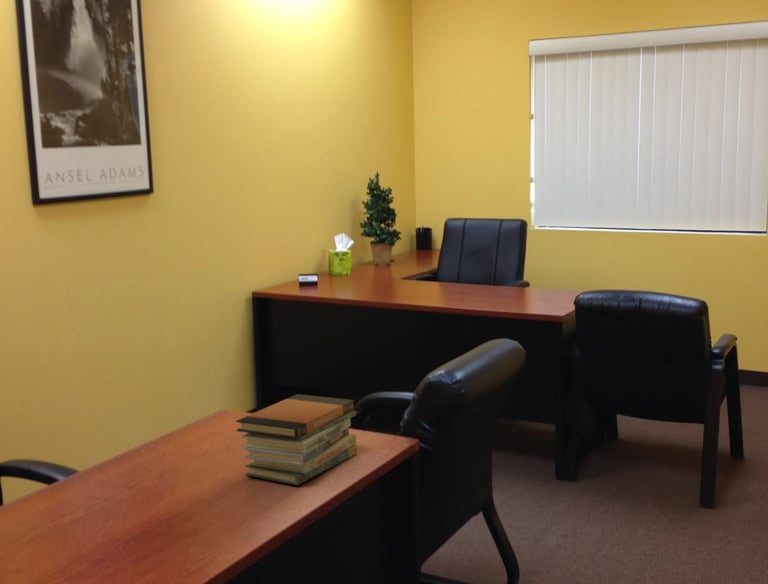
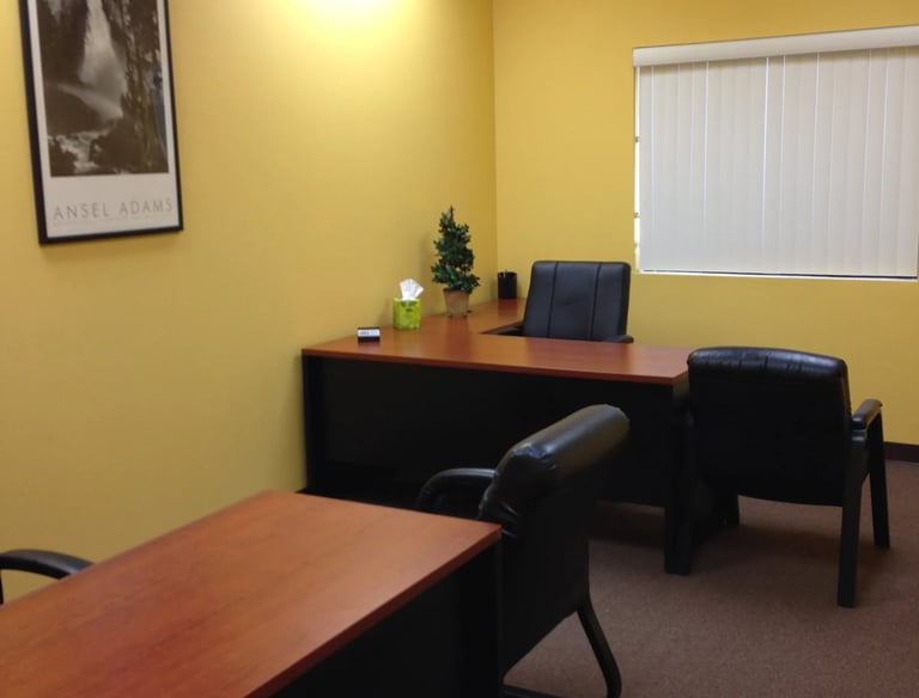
- book stack [235,393,358,486]
